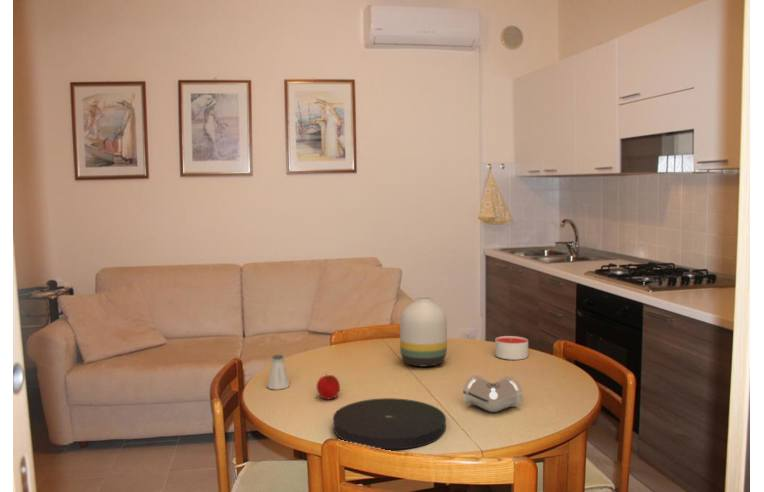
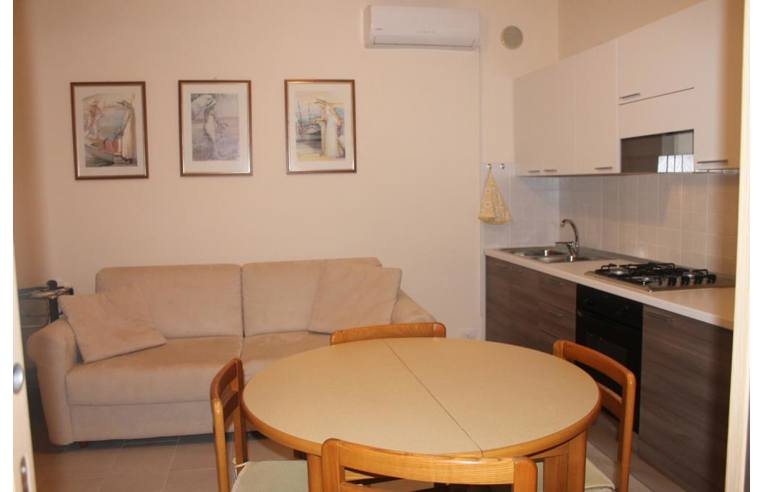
- plate [332,397,447,450]
- apple [316,372,341,401]
- vase [399,295,448,367]
- pipe fitting [462,374,524,413]
- candle [494,335,529,361]
- saltshaker [266,354,290,390]
